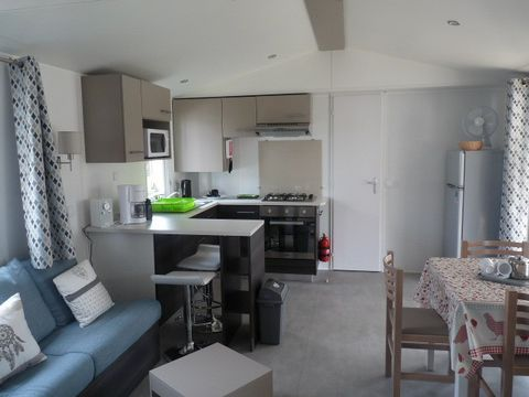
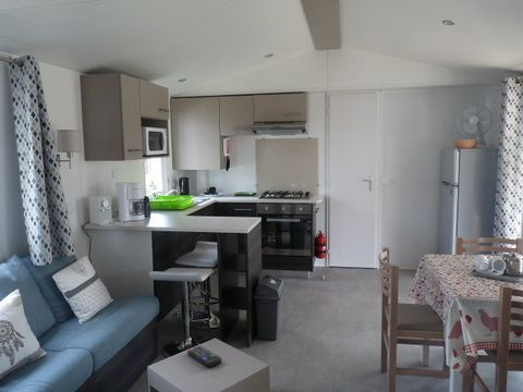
+ remote control [186,345,222,368]
